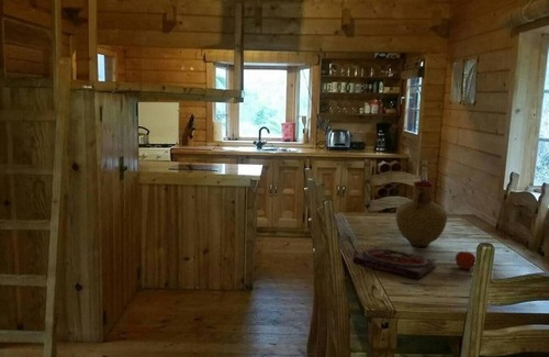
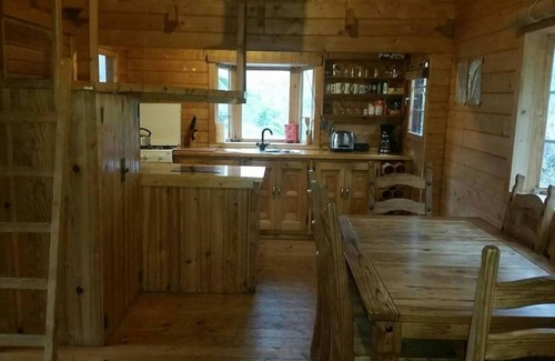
- apple [455,248,477,270]
- vase [394,180,448,247]
- book [351,246,438,280]
